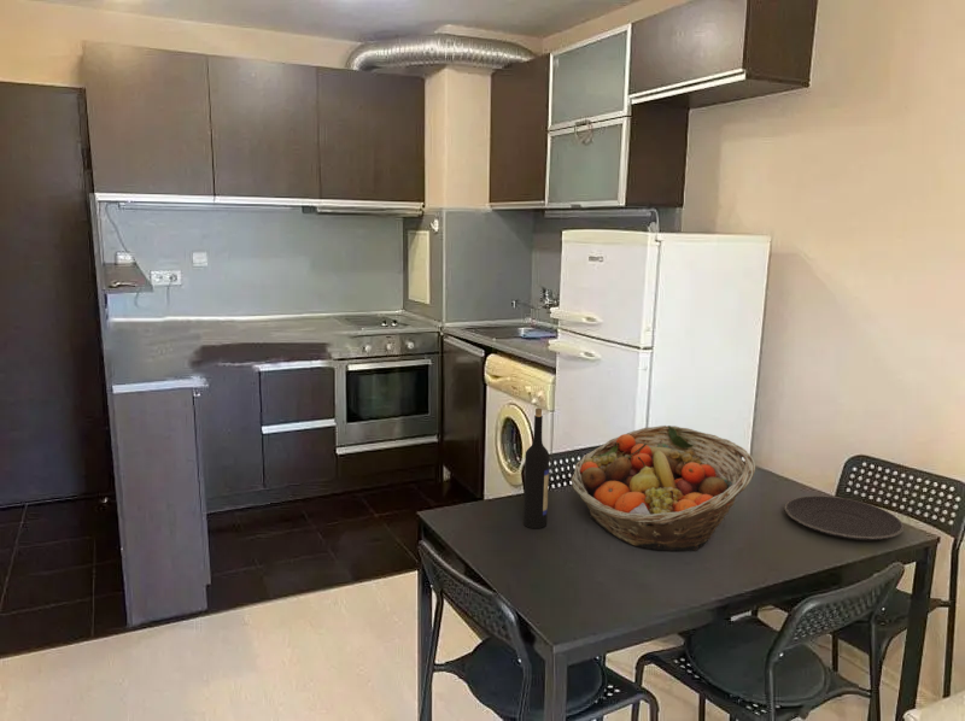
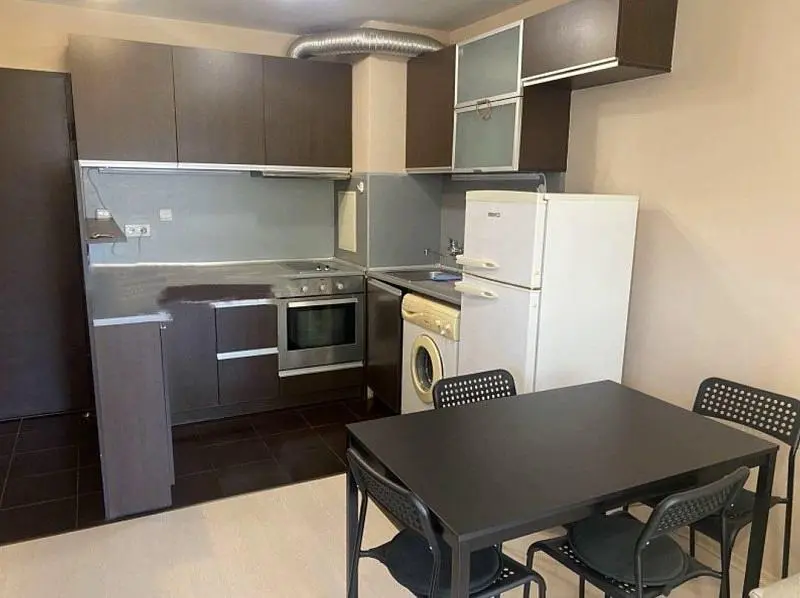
- wine bottle [522,408,550,529]
- plate [783,494,905,541]
- fruit basket [571,424,756,552]
